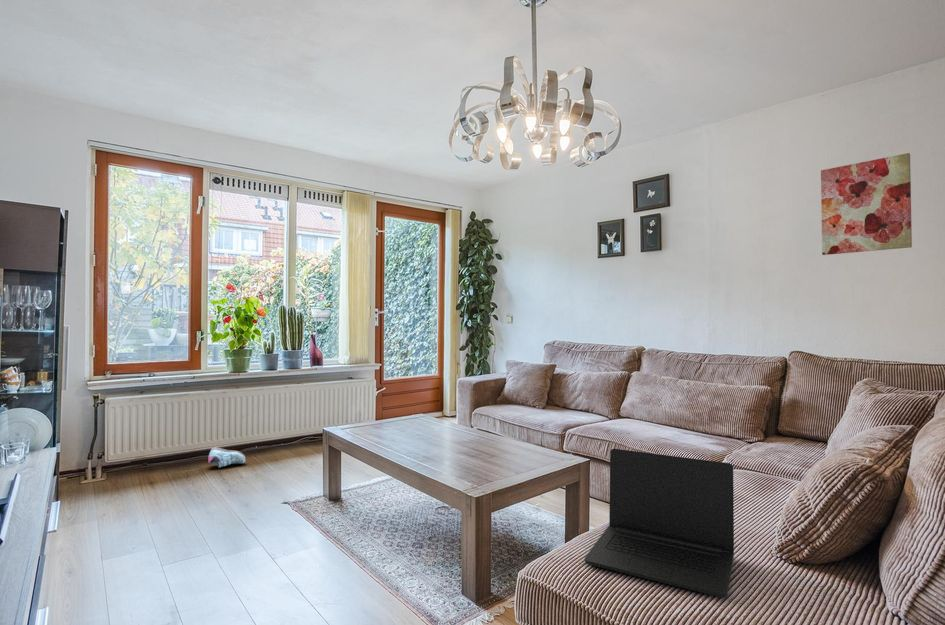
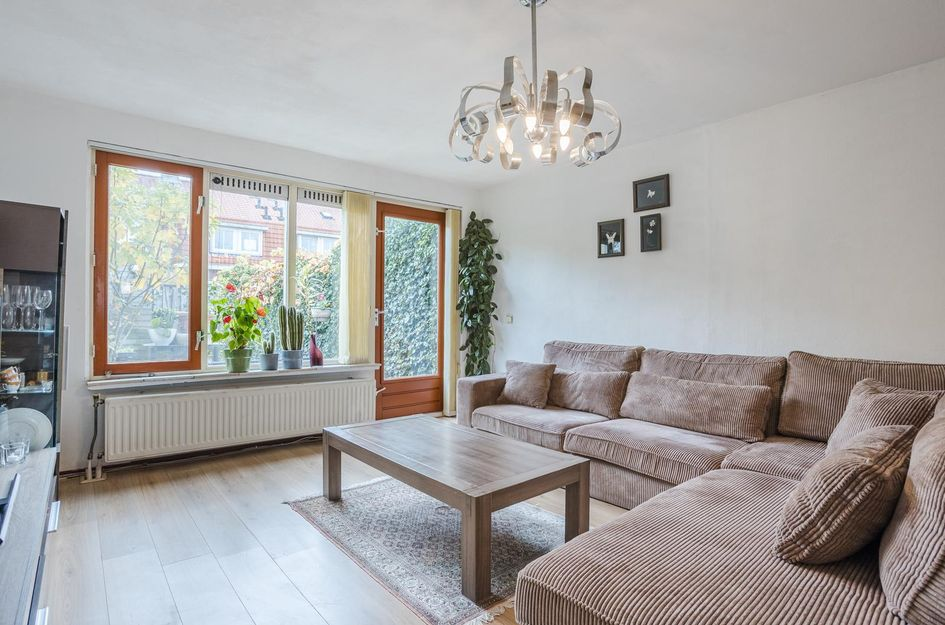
- wall art [820,152,913,256]
- shoe [207,446,247,468]
- laptop [584,448,735,599]
